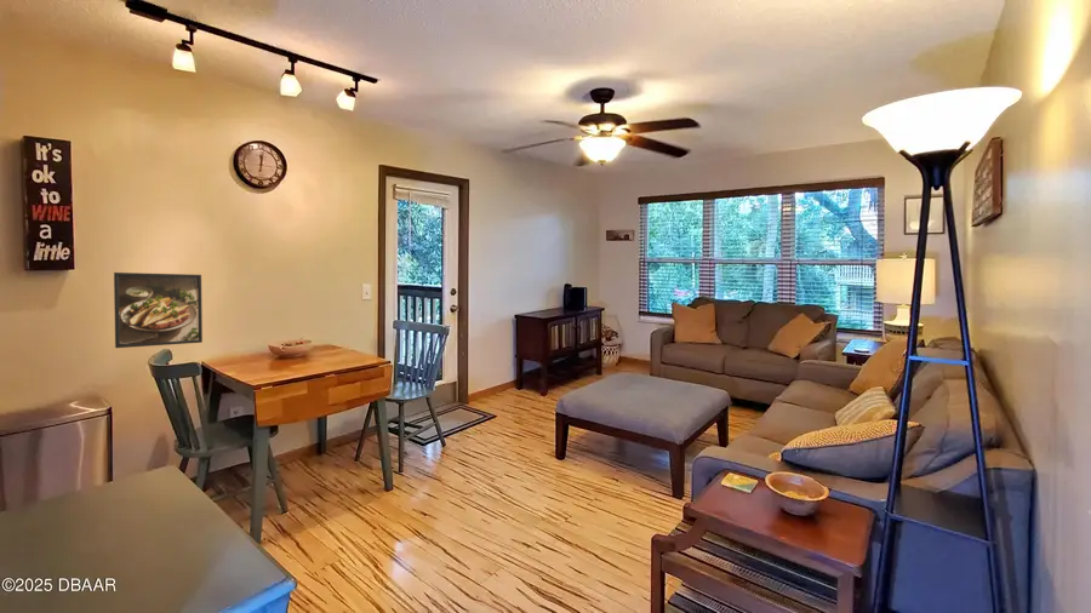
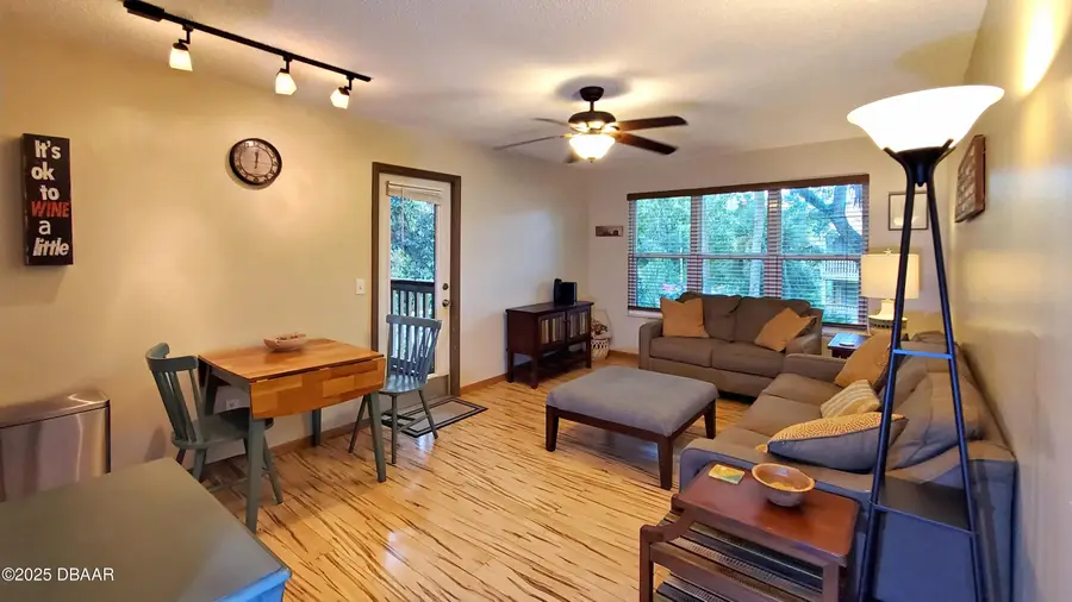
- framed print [113,271,204,349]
